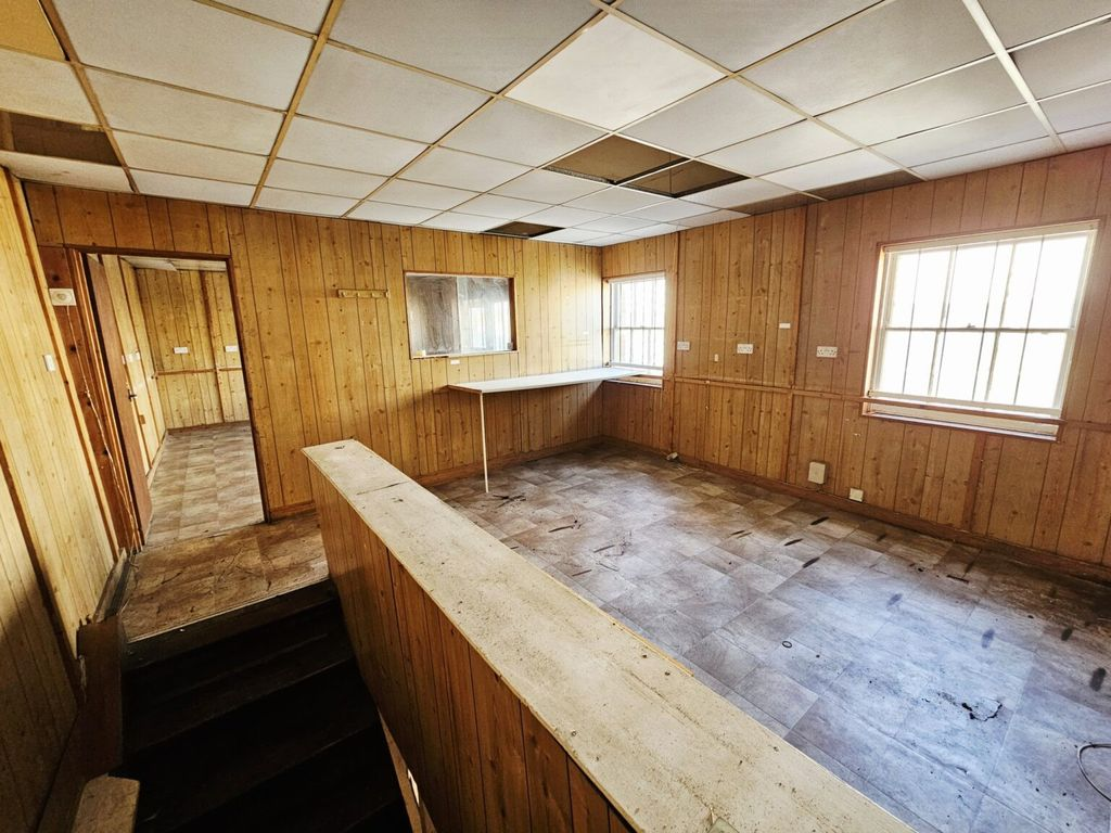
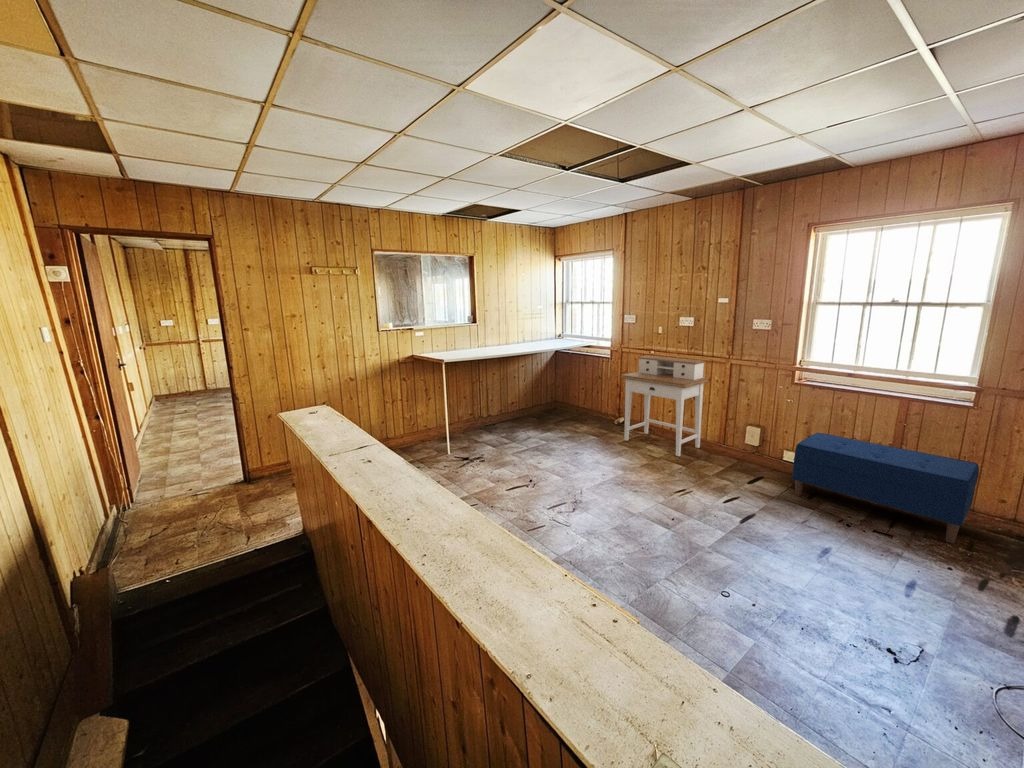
+ bench [791,432,980,544]
+ desk [619,354,710,457]
